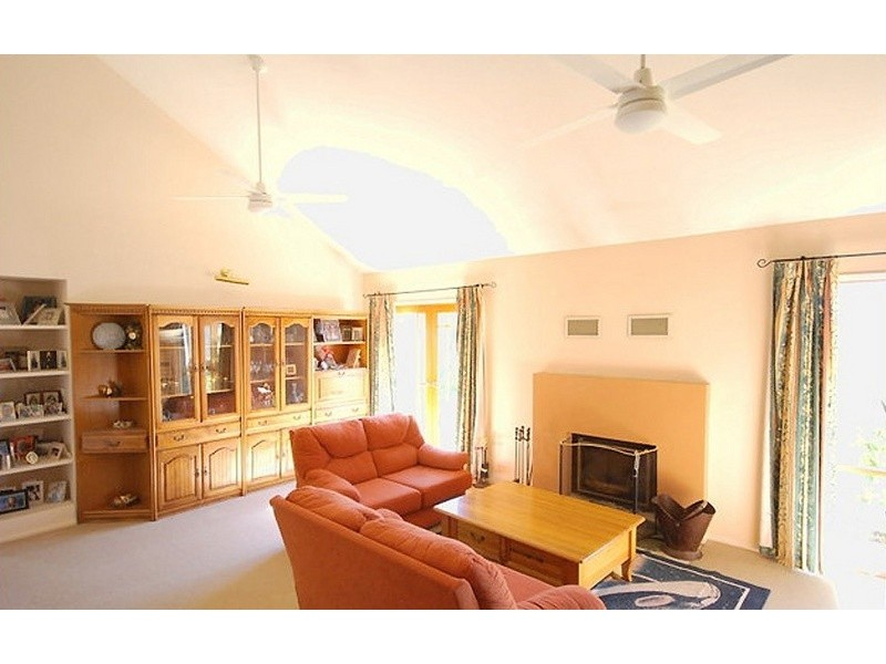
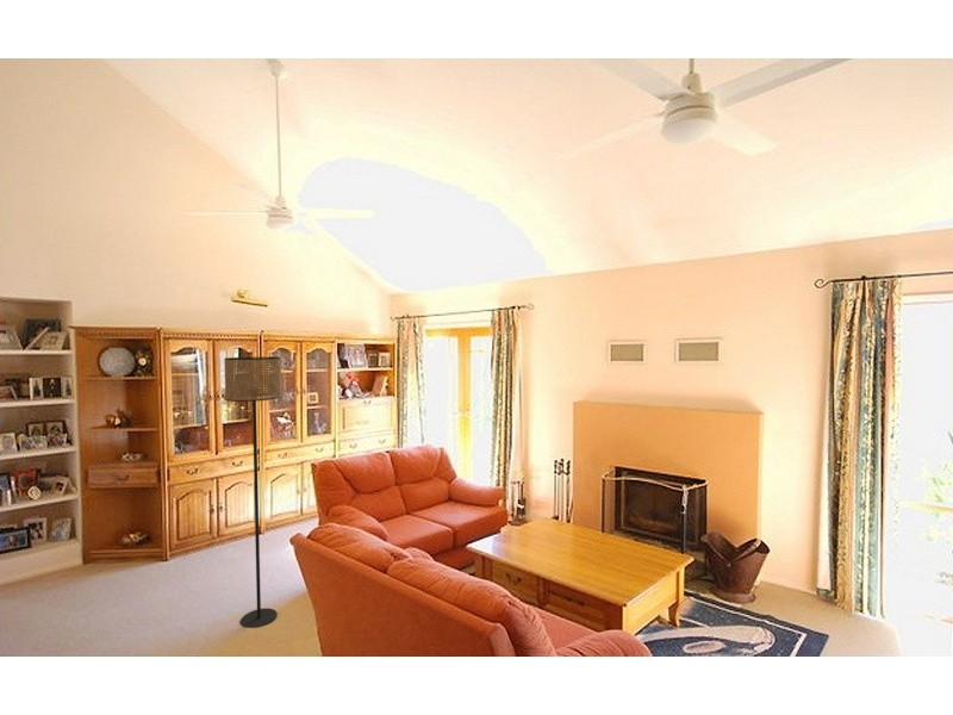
+ floor lamp [223,356,284,629]
